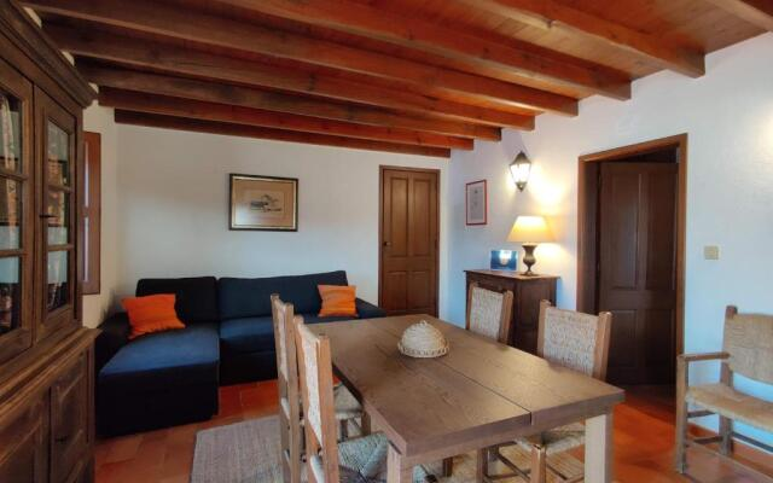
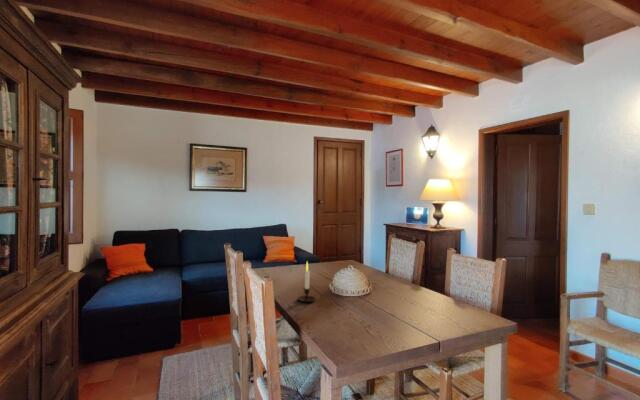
+ candle [297,261,317,303]
